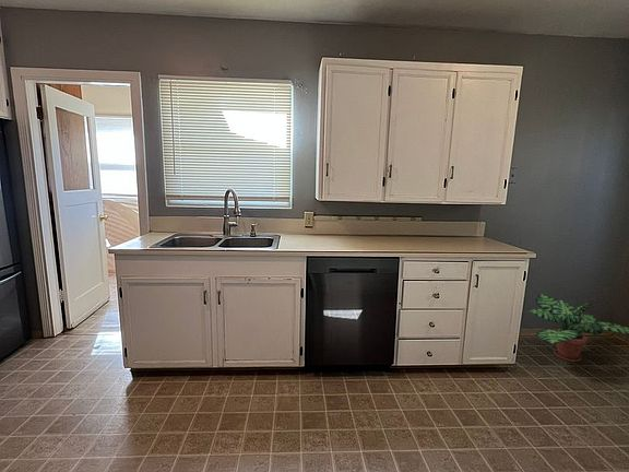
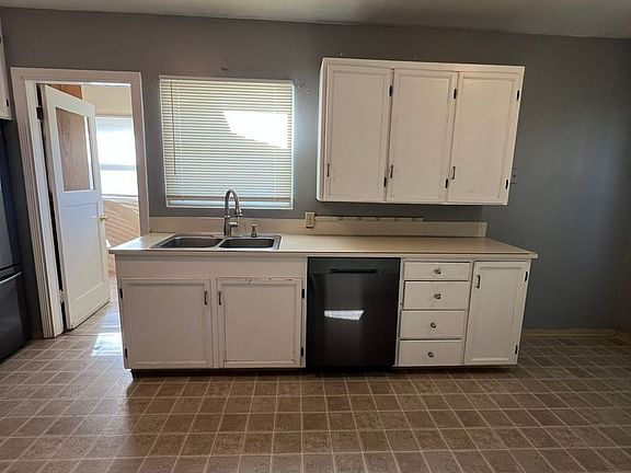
- potted plant [526,293,629,363]
